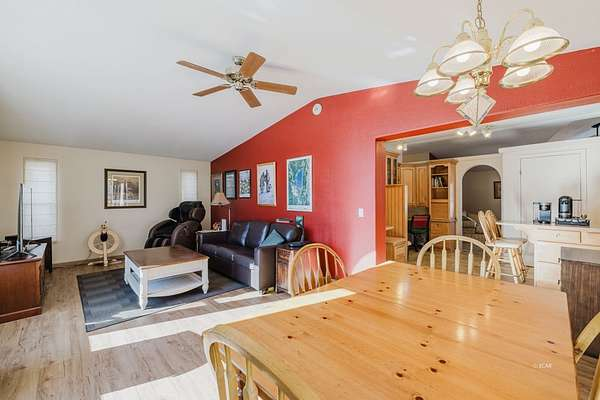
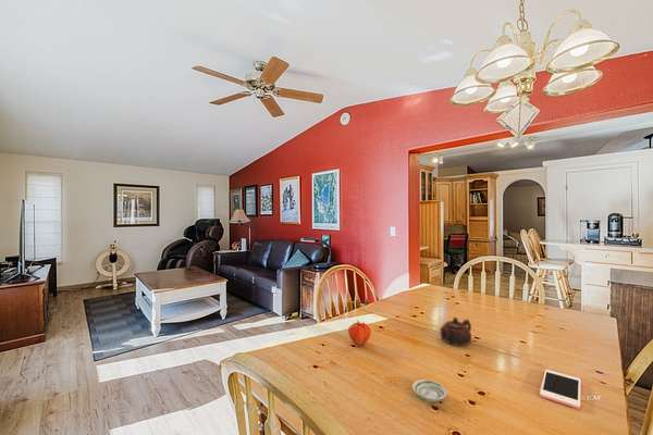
+ teapot [440,316,472,347]
+ cell phone [539,369,581,409]
+ fruit [347,320,372,347]
+ saucer [411,378,448,402]
